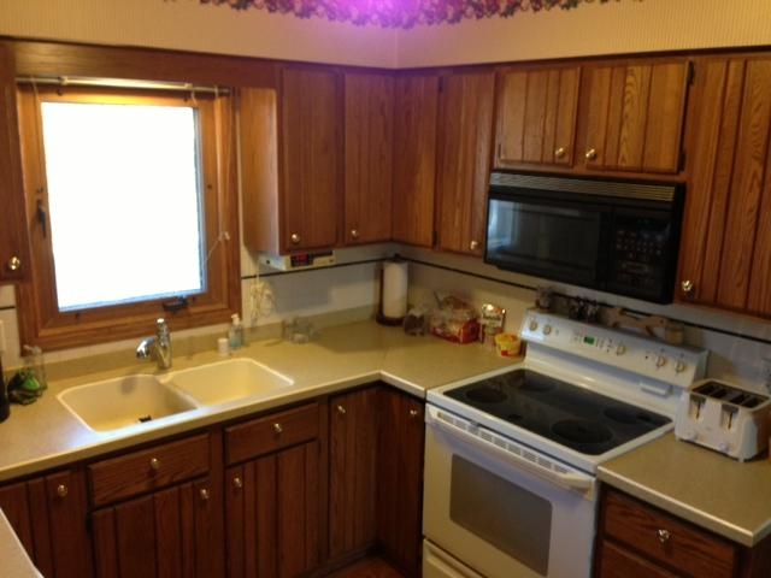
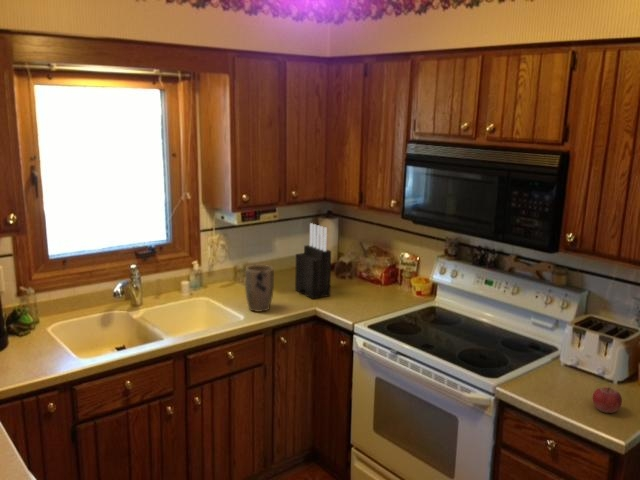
+ fruit [592,386,623,414]
+ knife block [294,222,332,300]
+ plant pot [244,264,275,313]
